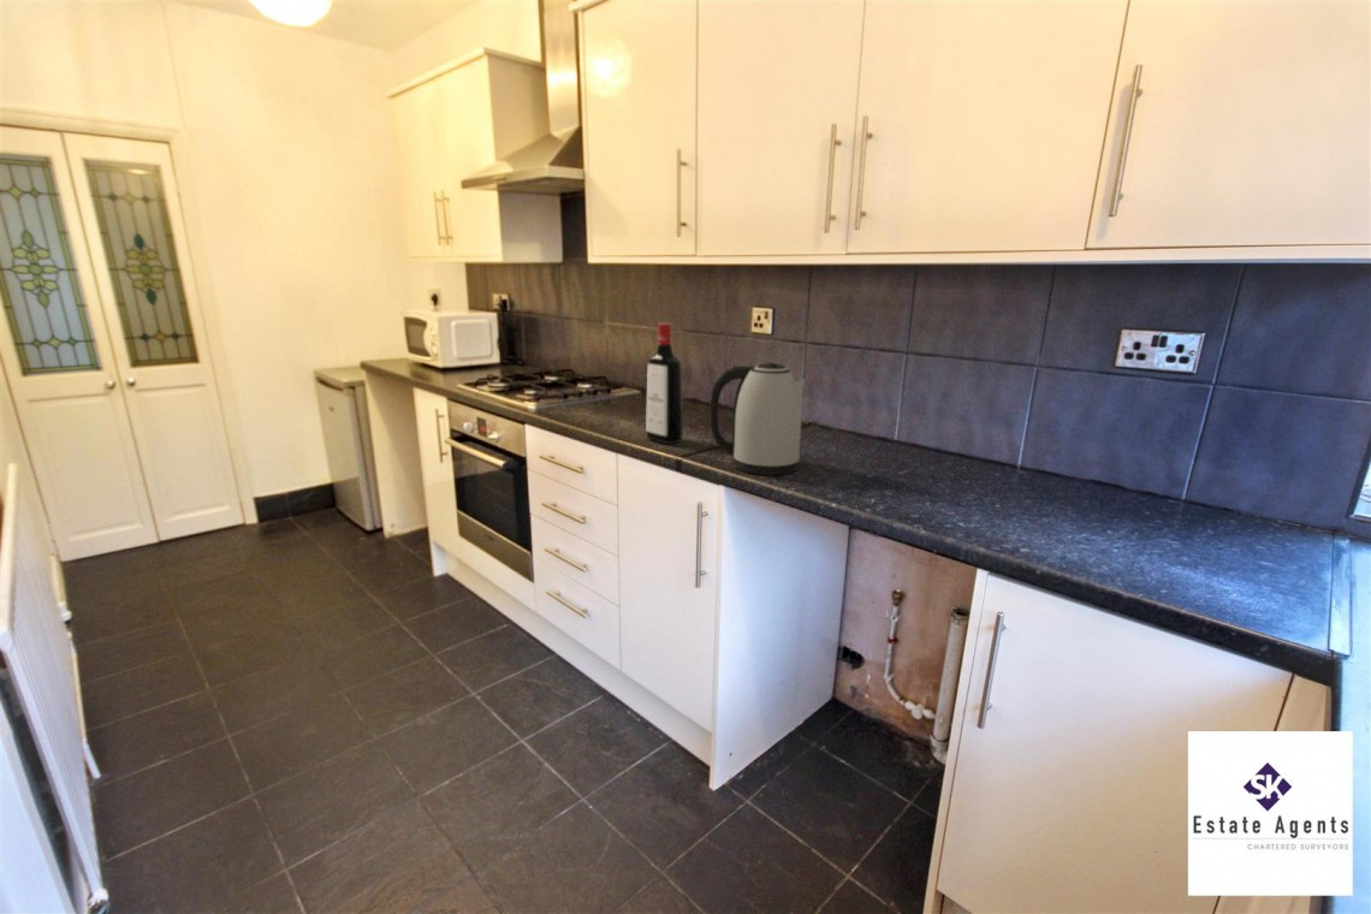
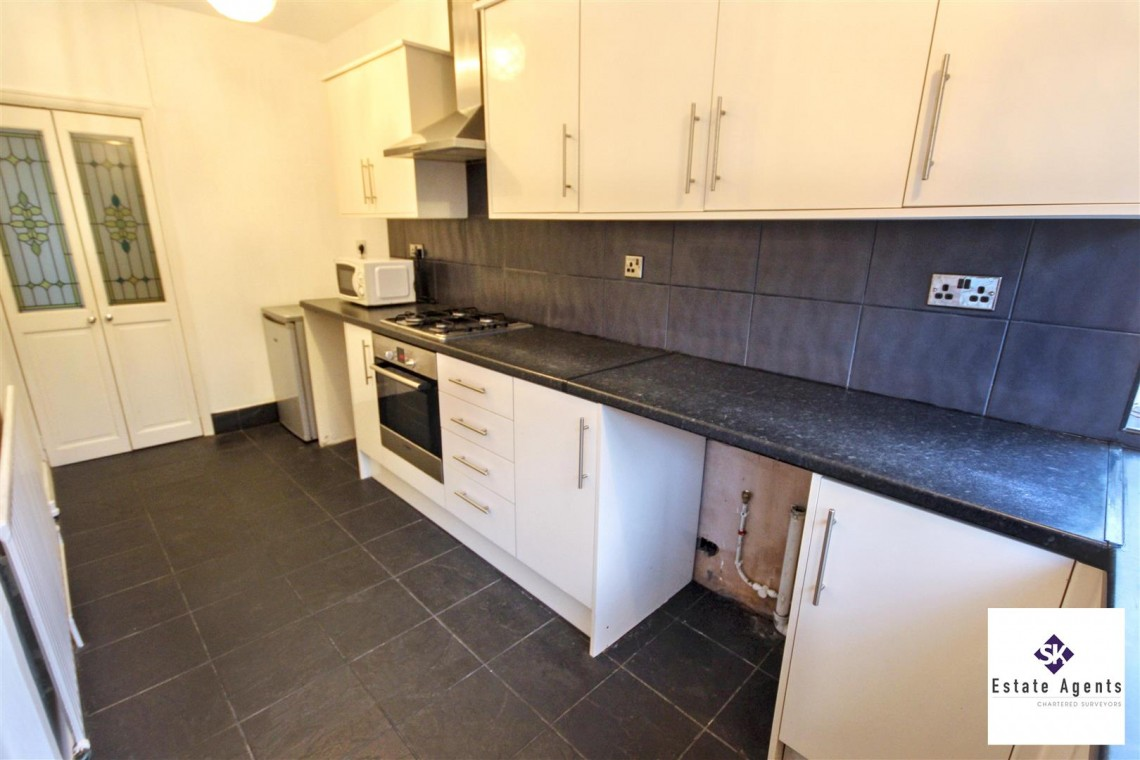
- kettle [708,362,807,476]
- liquor bottle [645,322,684,445]
